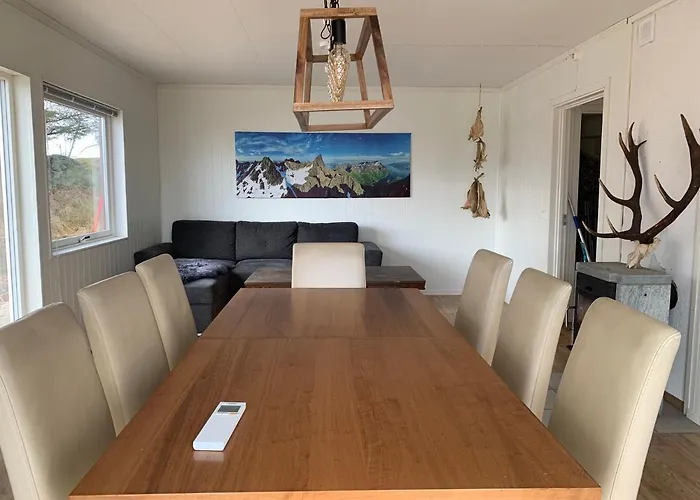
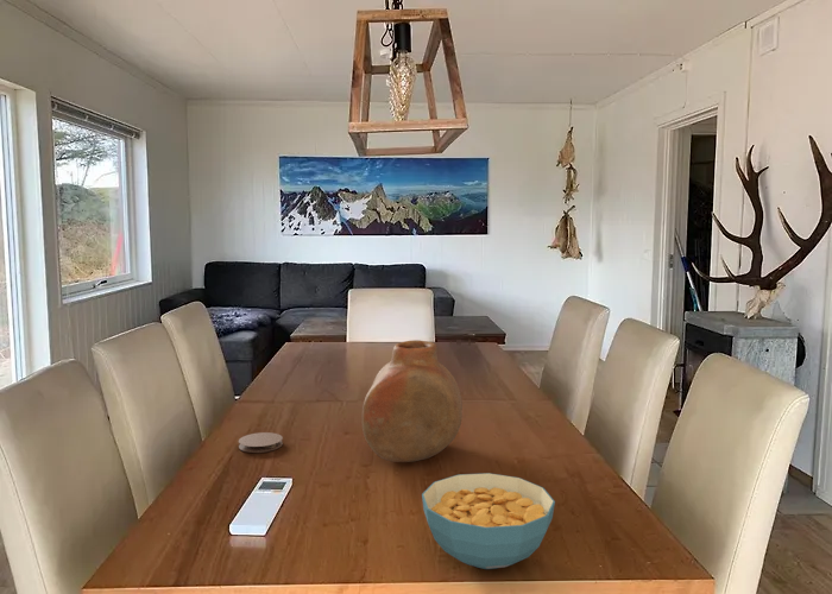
+ coaster [238,431,284,454]
+ cereal bowl [421,472,556,570]
+ vase [361,339,464,463]
